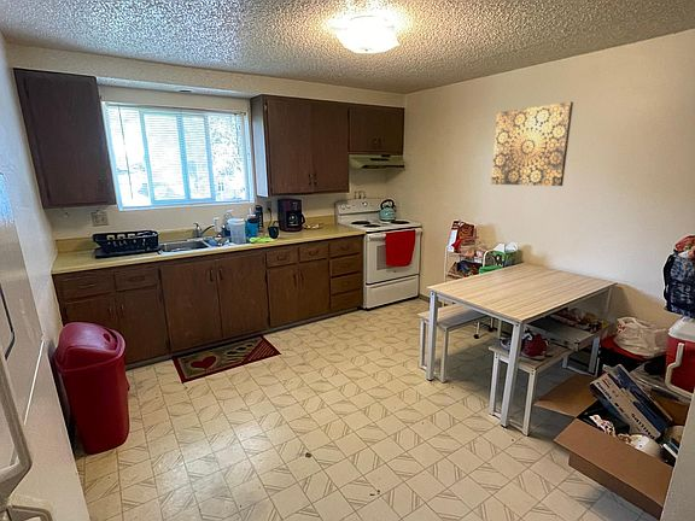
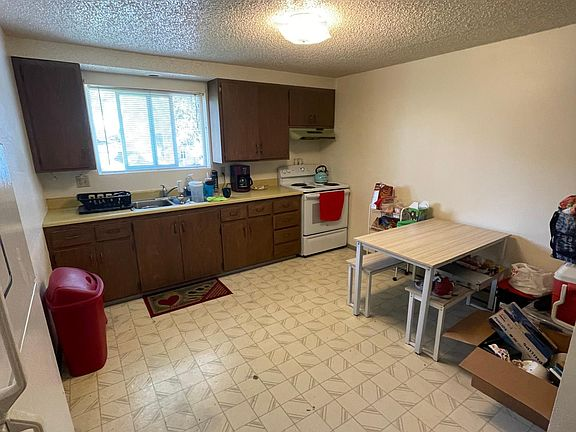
- wall art [490,100,574,187]
